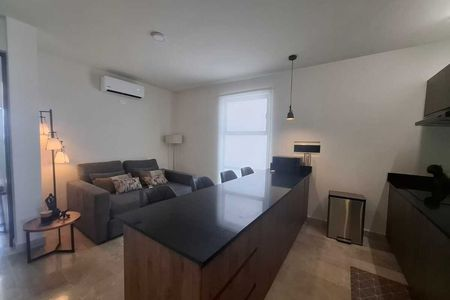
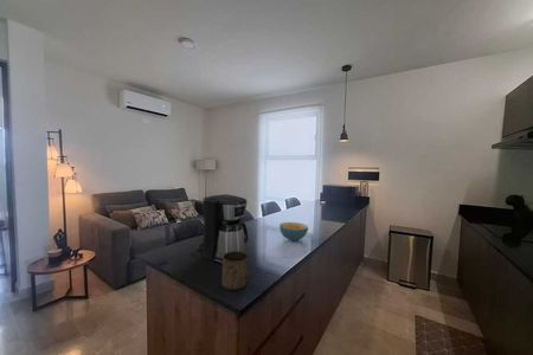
+ cereal bowl [278,221,309,243]
+ cup [220,251,250,291]
+ coffee maker [195,193,249,265]
